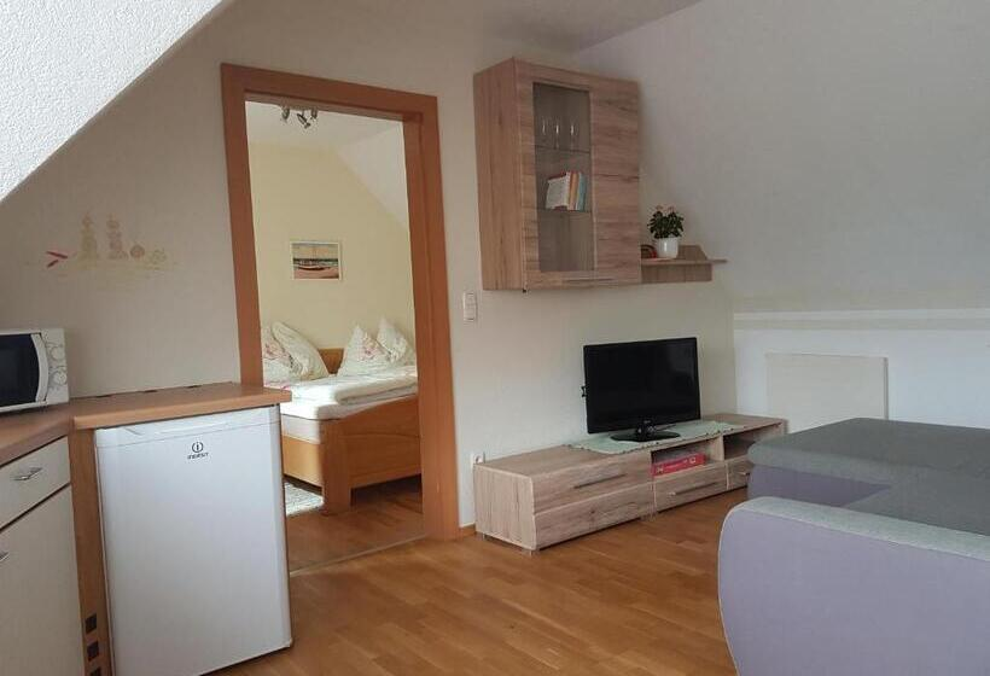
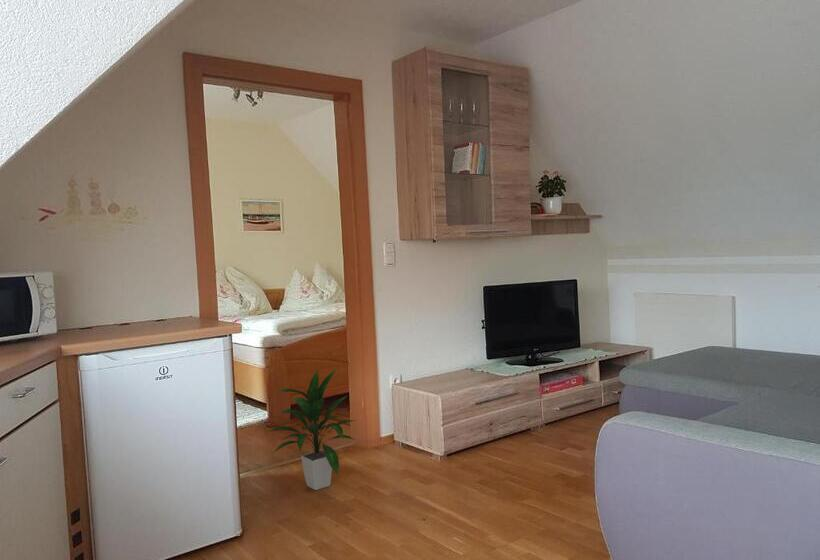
+ indoor plant [264,367,358,491]
